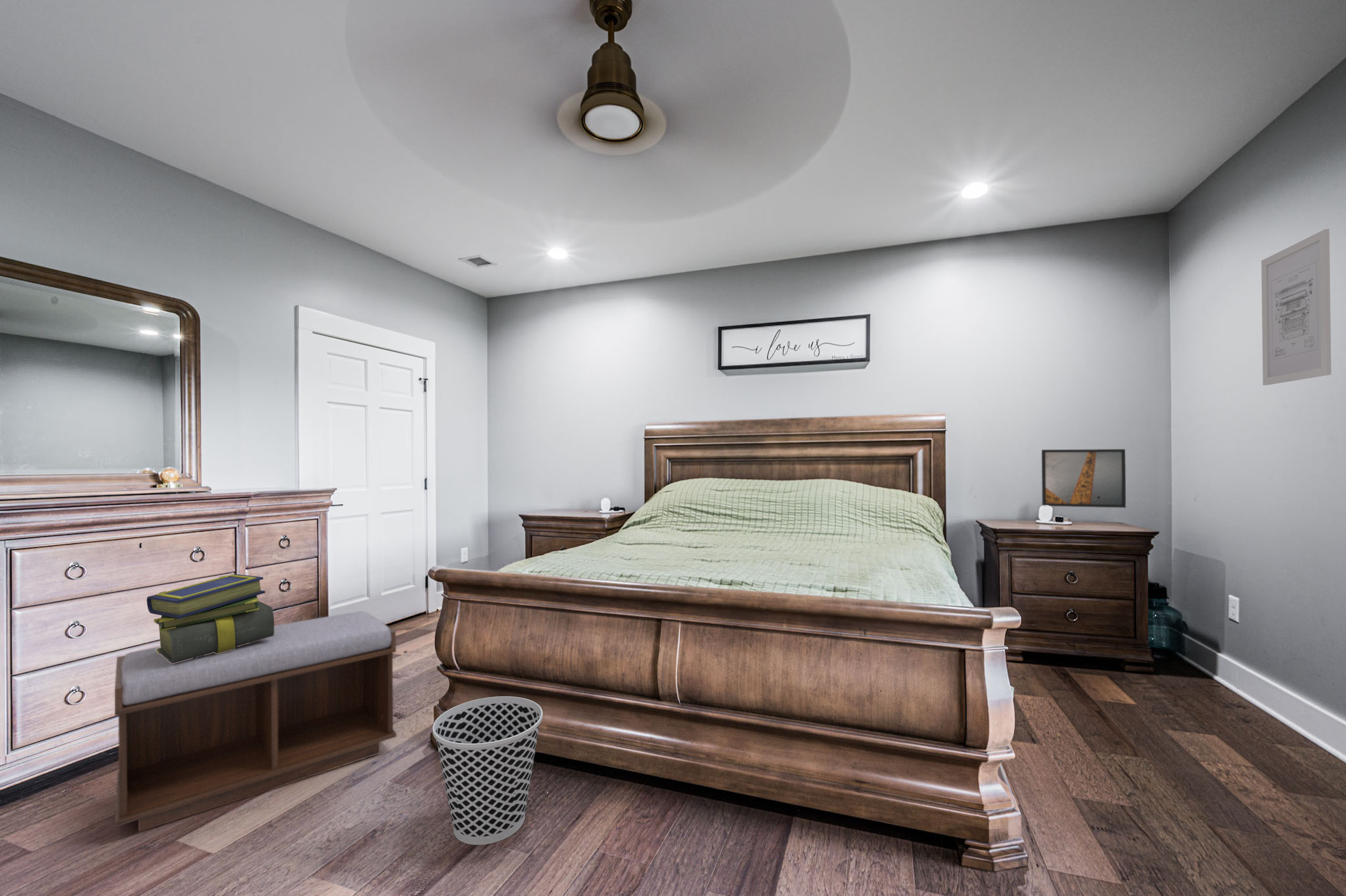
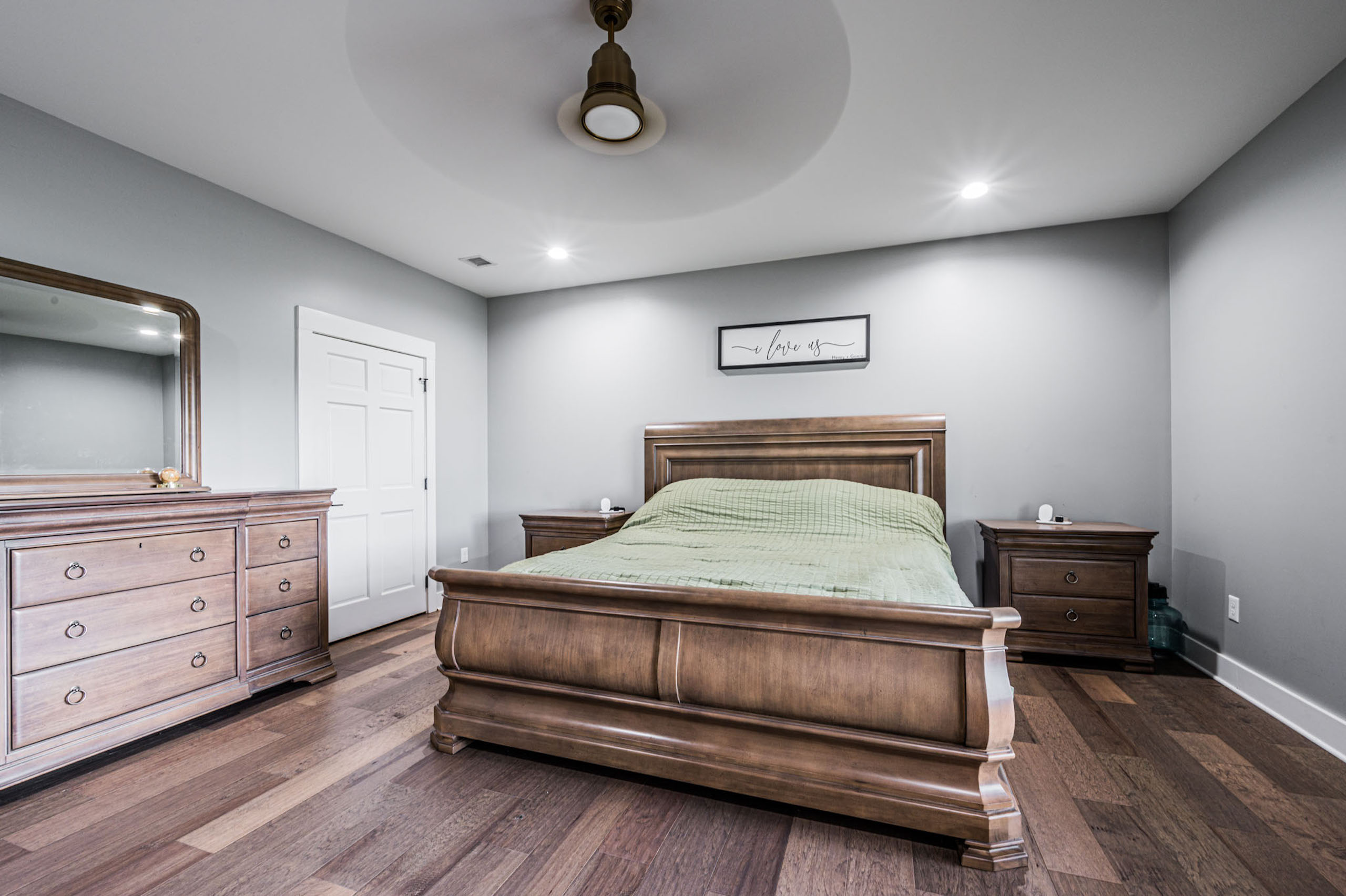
- wastebasket [432,696,543,846]
- bench [114,610,397,832]
- wall art [1261,228,1332,386]
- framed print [1041,449,1126,508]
- stack of books [146,574,275,664]
